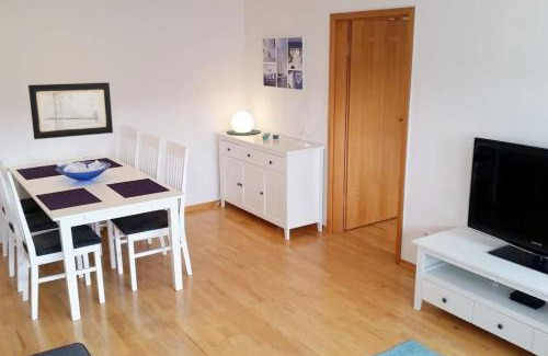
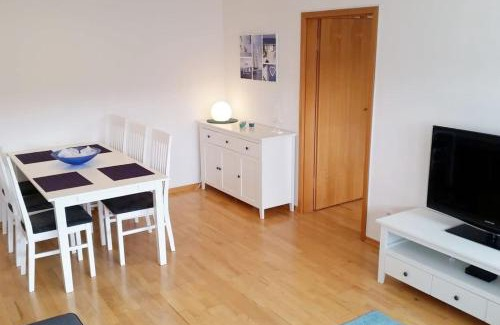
- wall art [27,81,114,140]
